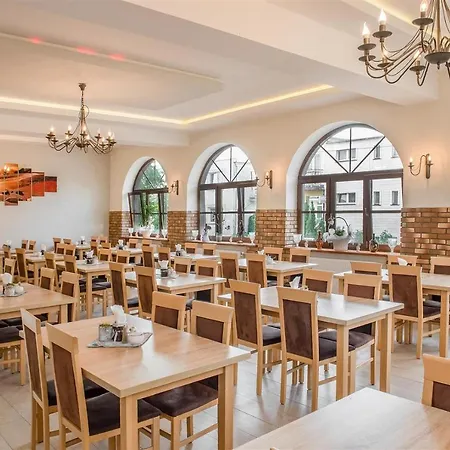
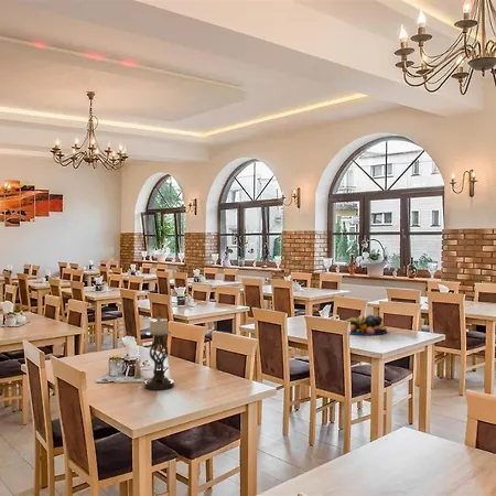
+ candle holder [143,315,175,391]
+ fruit bowl [344,314,388,336]
